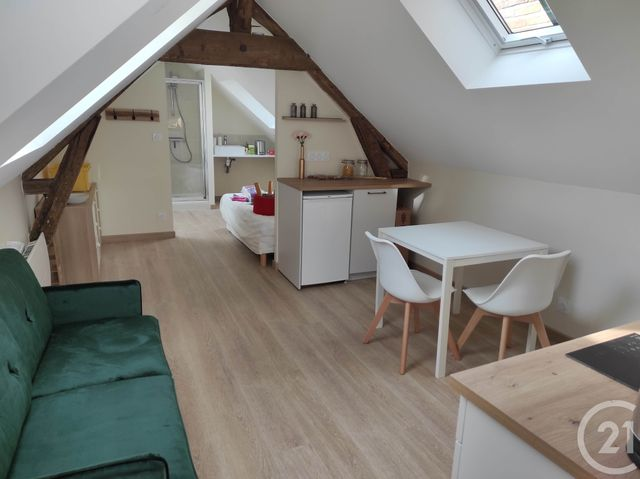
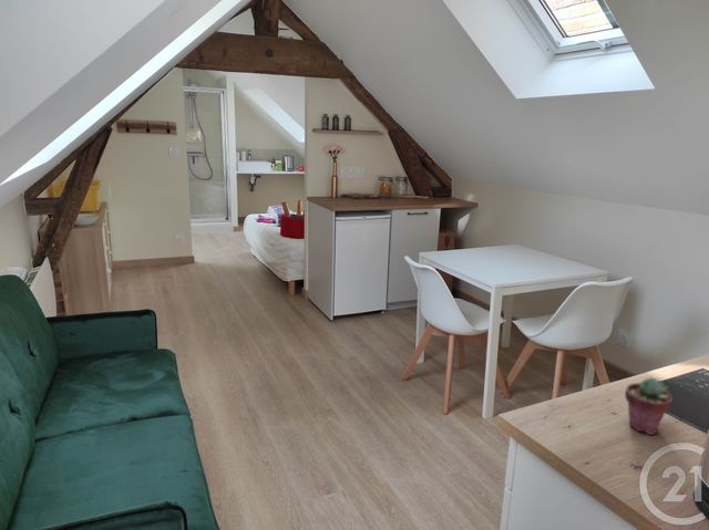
+ potted succulent [624,376,674,436]
